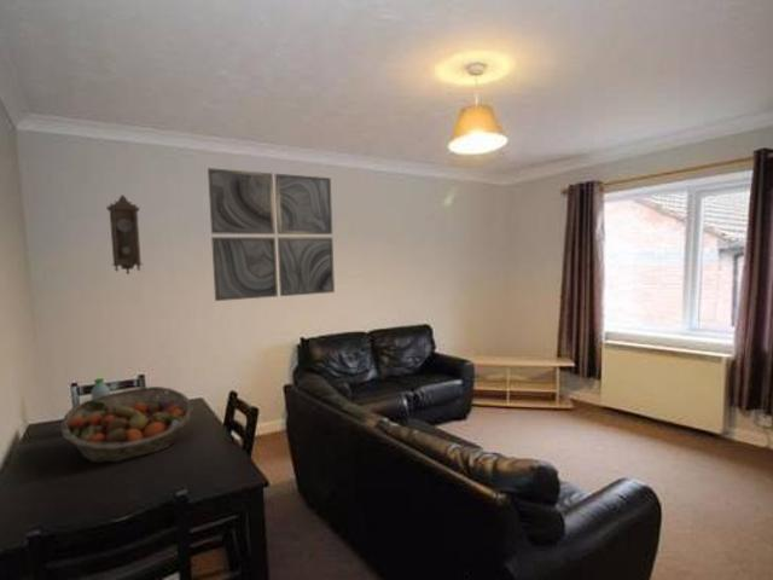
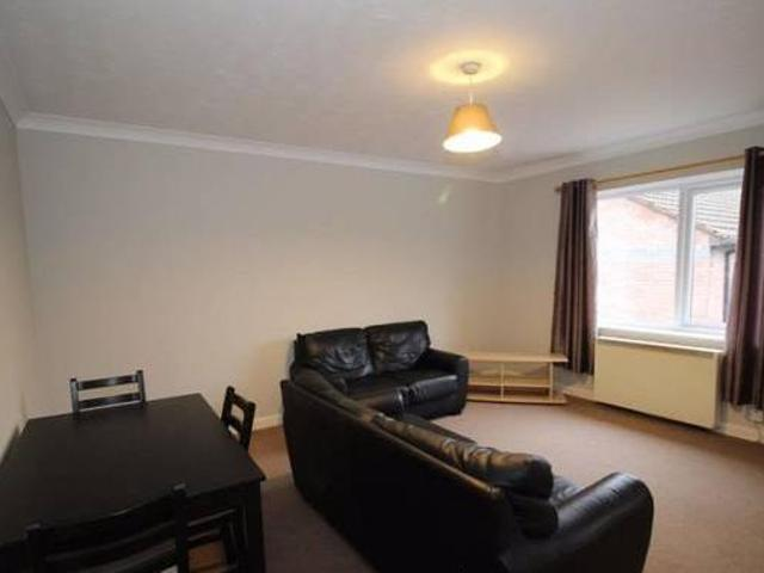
- pendulum clock [105,193,144,276]
- wall art [207,167,336,302]
- fruit basket [60,385,194,464]
- water bottle [89,377,111,399]
